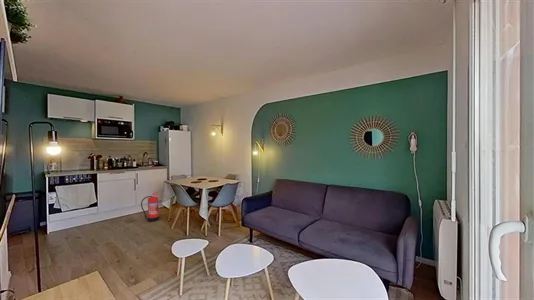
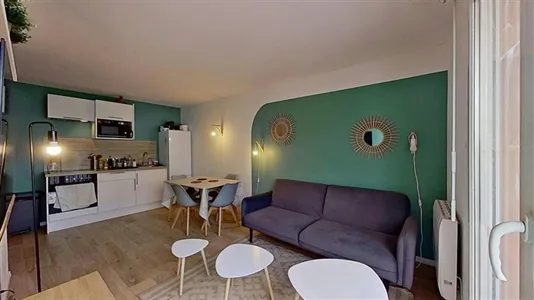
- fire extinguisher [140,190,160,223]
